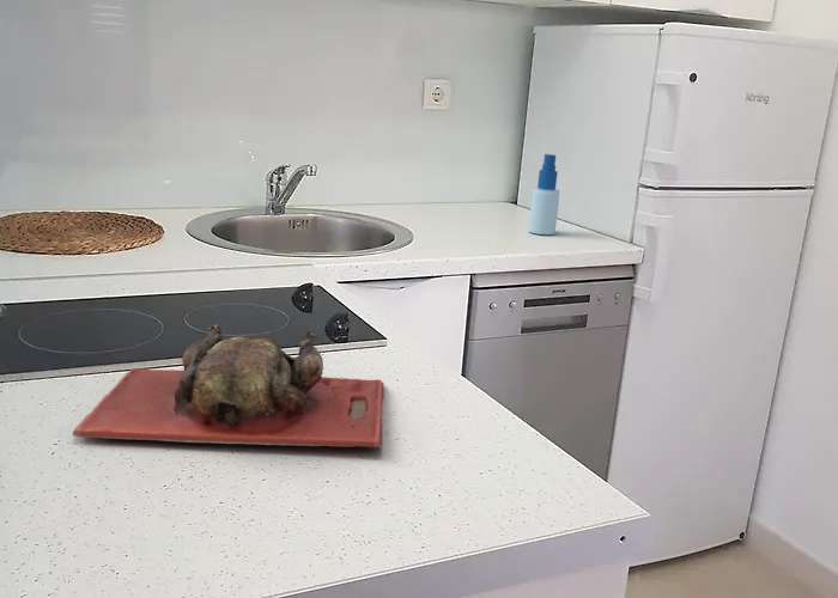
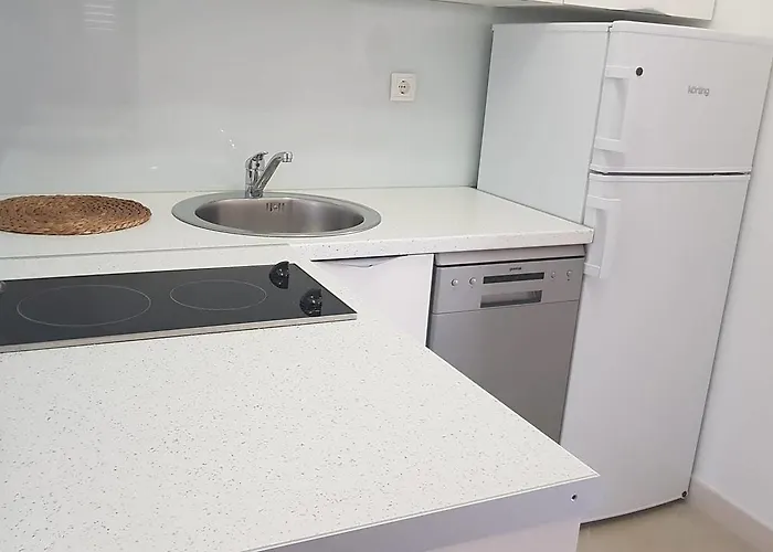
- spray bottle [528,153,560,236]
- cutting board [72,324,385,448]
